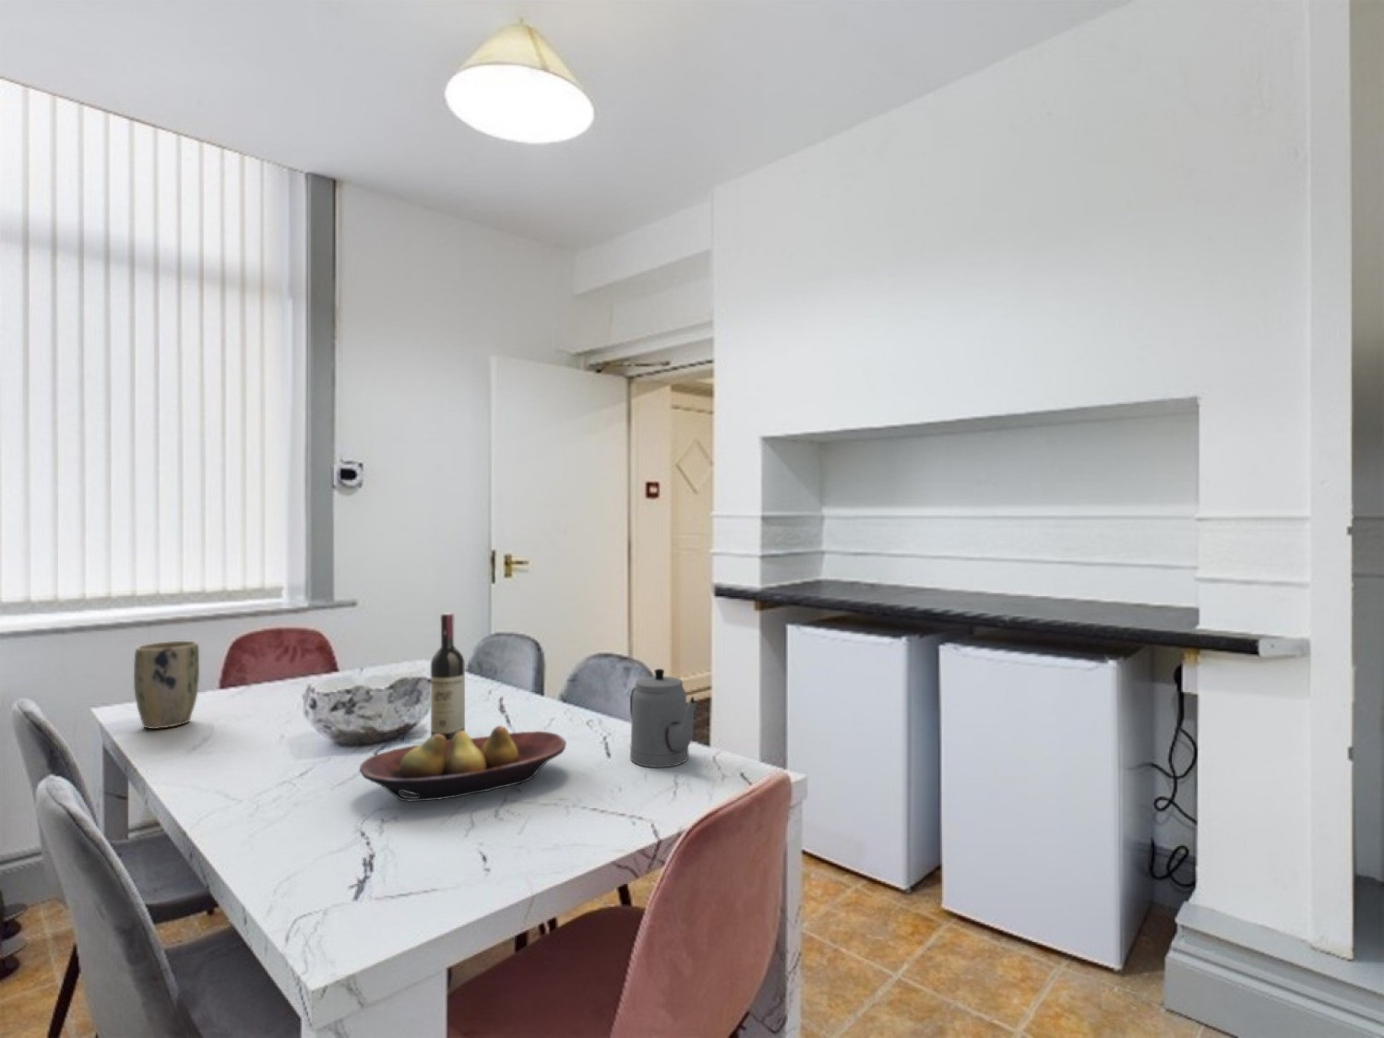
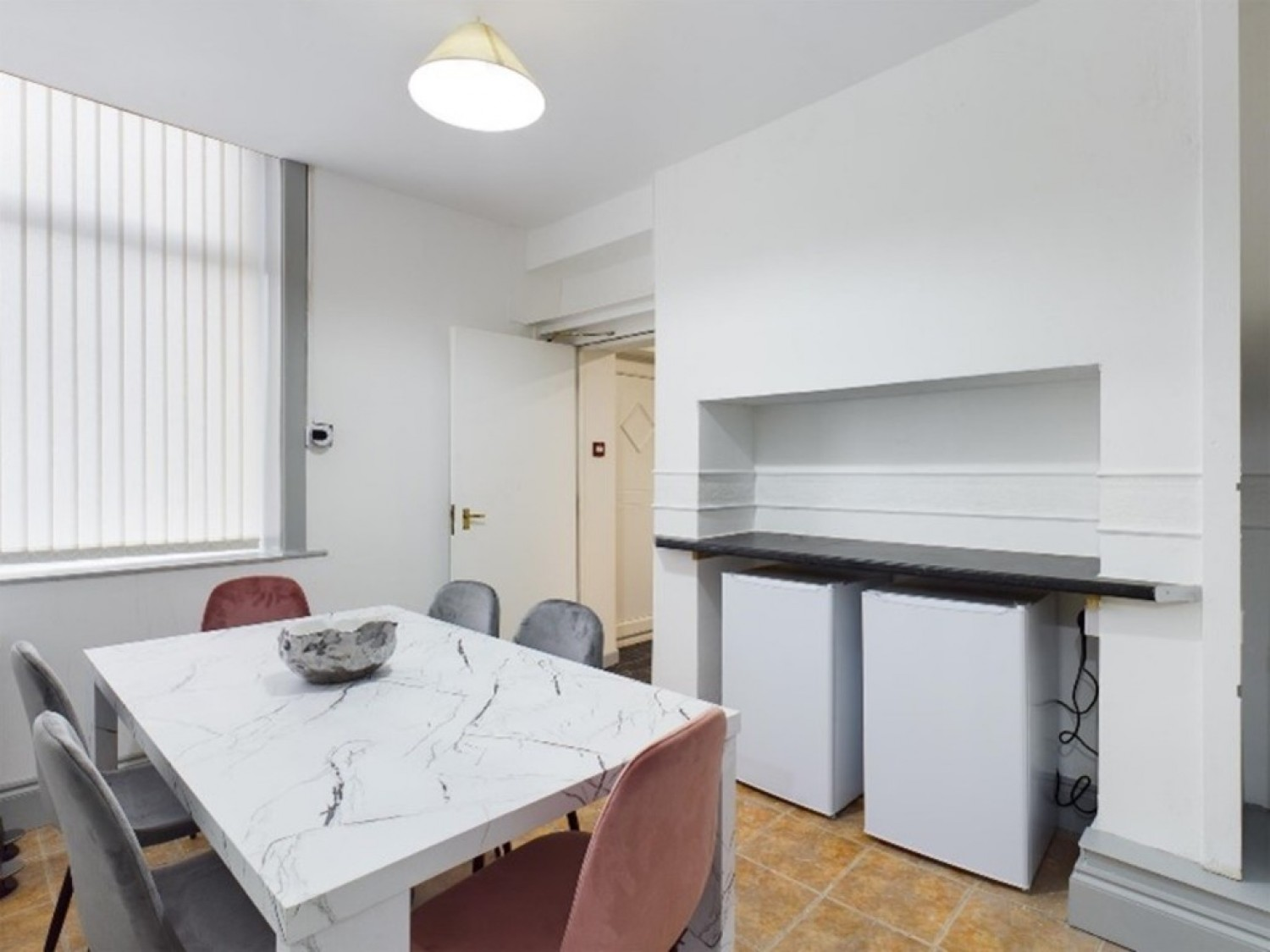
- wine bottle [430,612,466,741]
- fruit bowl [359,725,568,801]
- teapot [629,668,699,769]
- plant pot [133,640,201,729]
